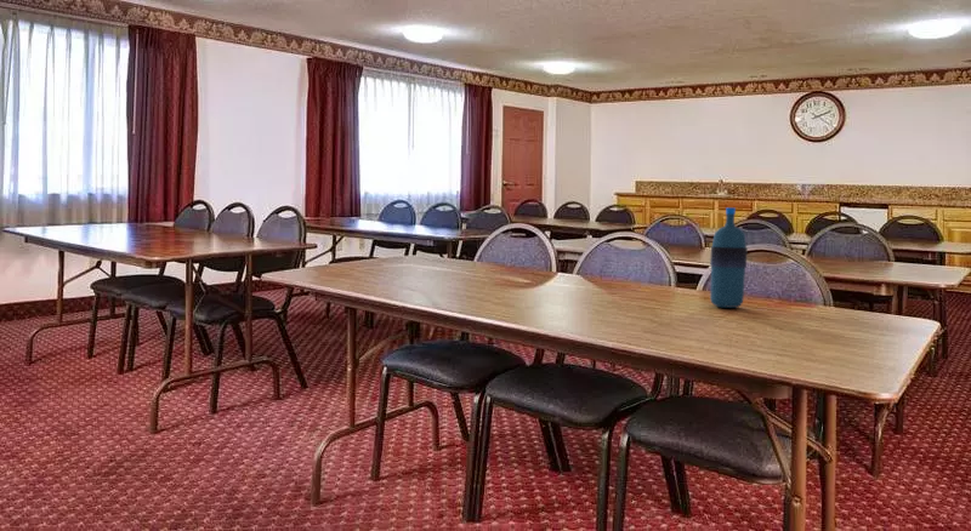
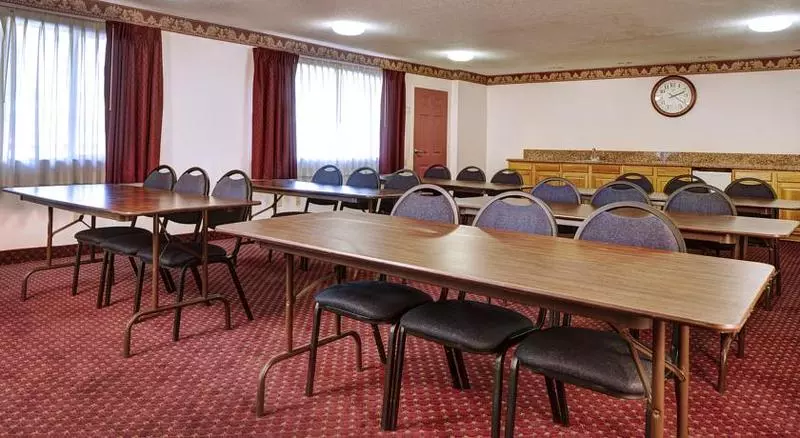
- water bottle [709,206,749,309]
